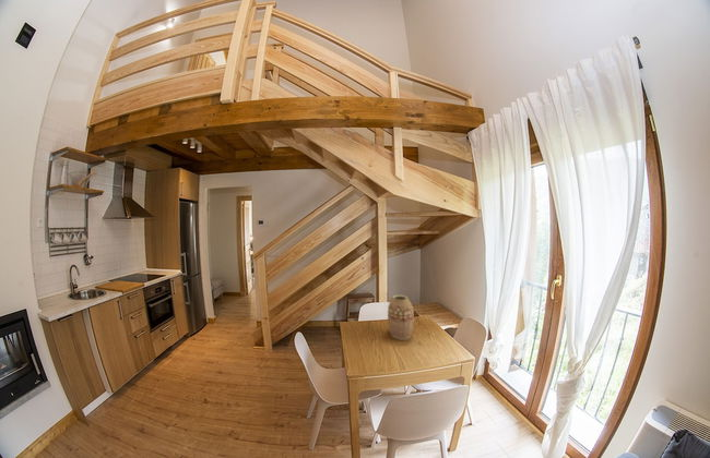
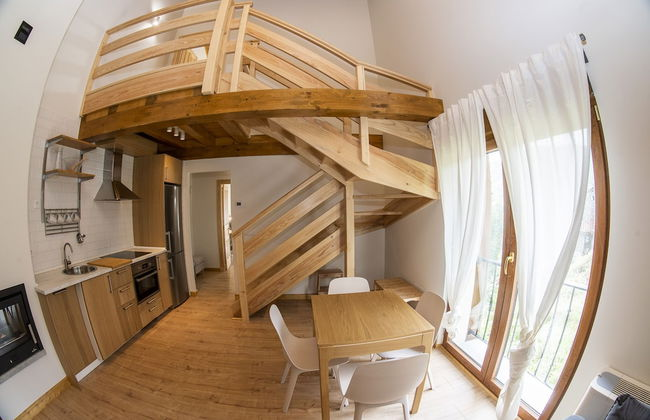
- vase [387,293,415,341]
